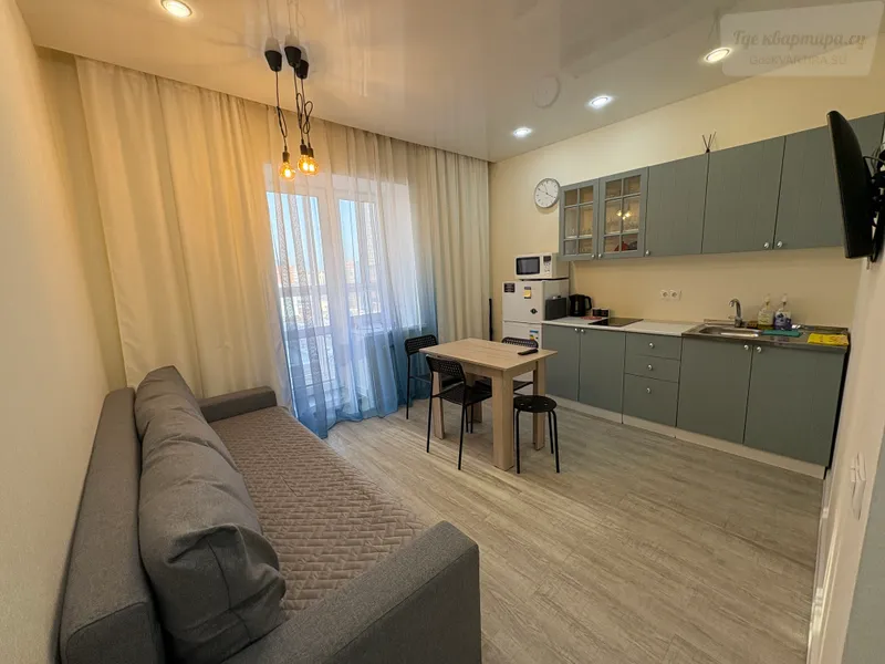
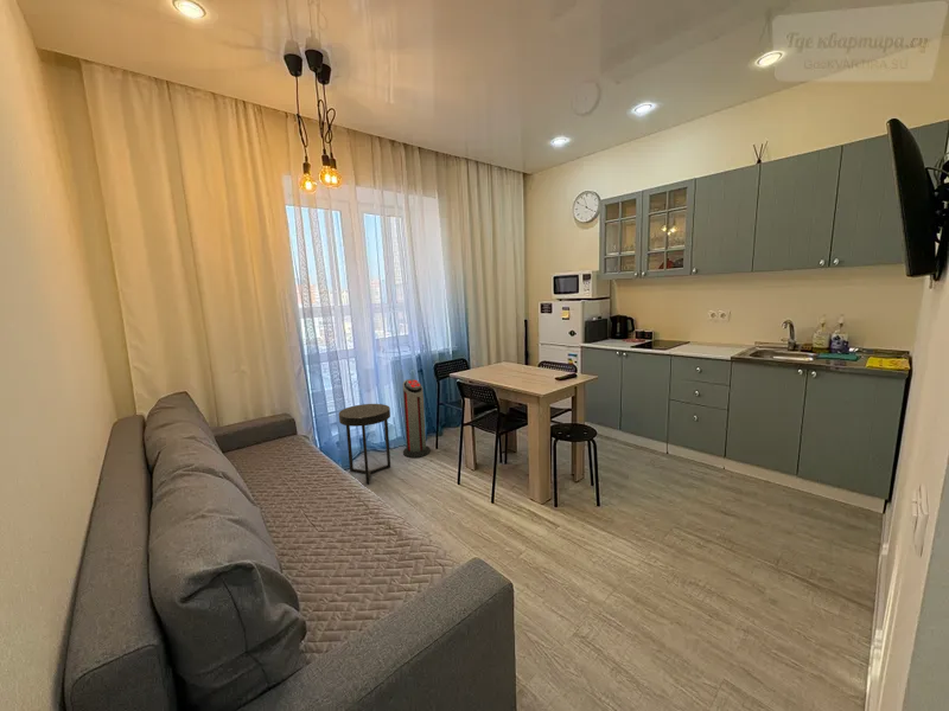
+ air purifier [402,378,432,459]
+ side table [338,403,391,486]
